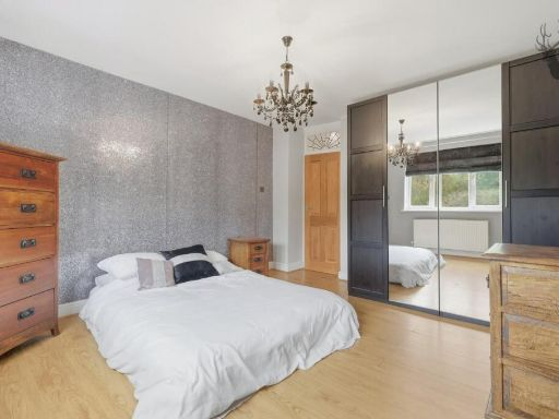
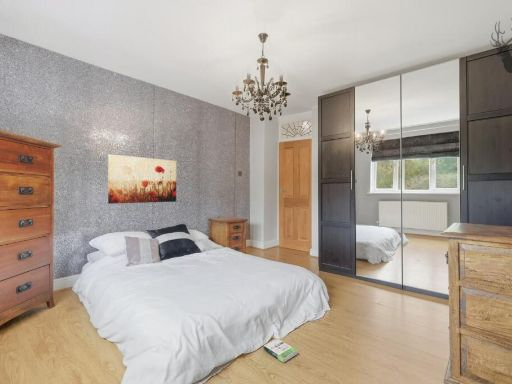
+ box [262,338,298,364]
+ wall art [107,153,177,205]
